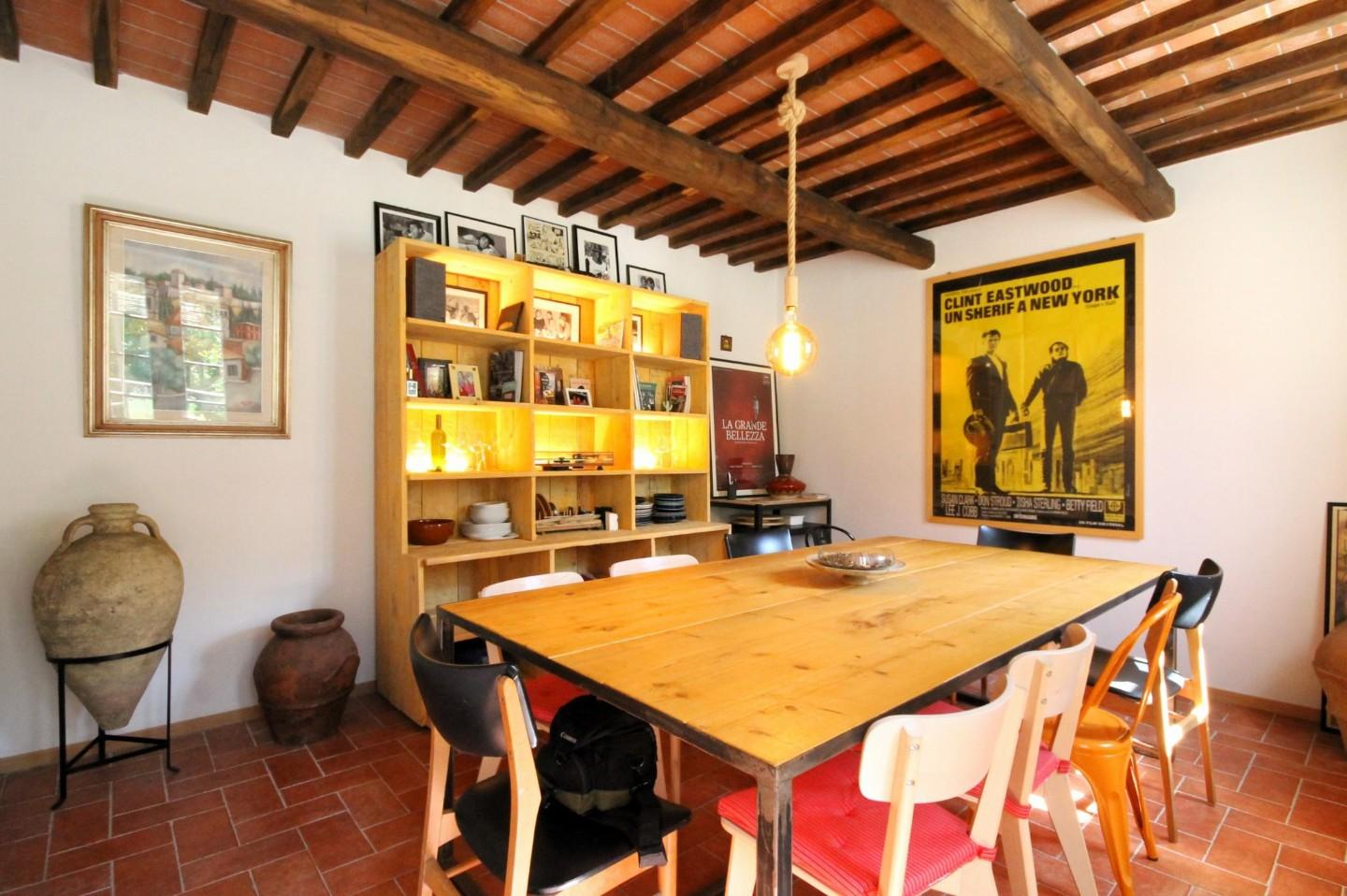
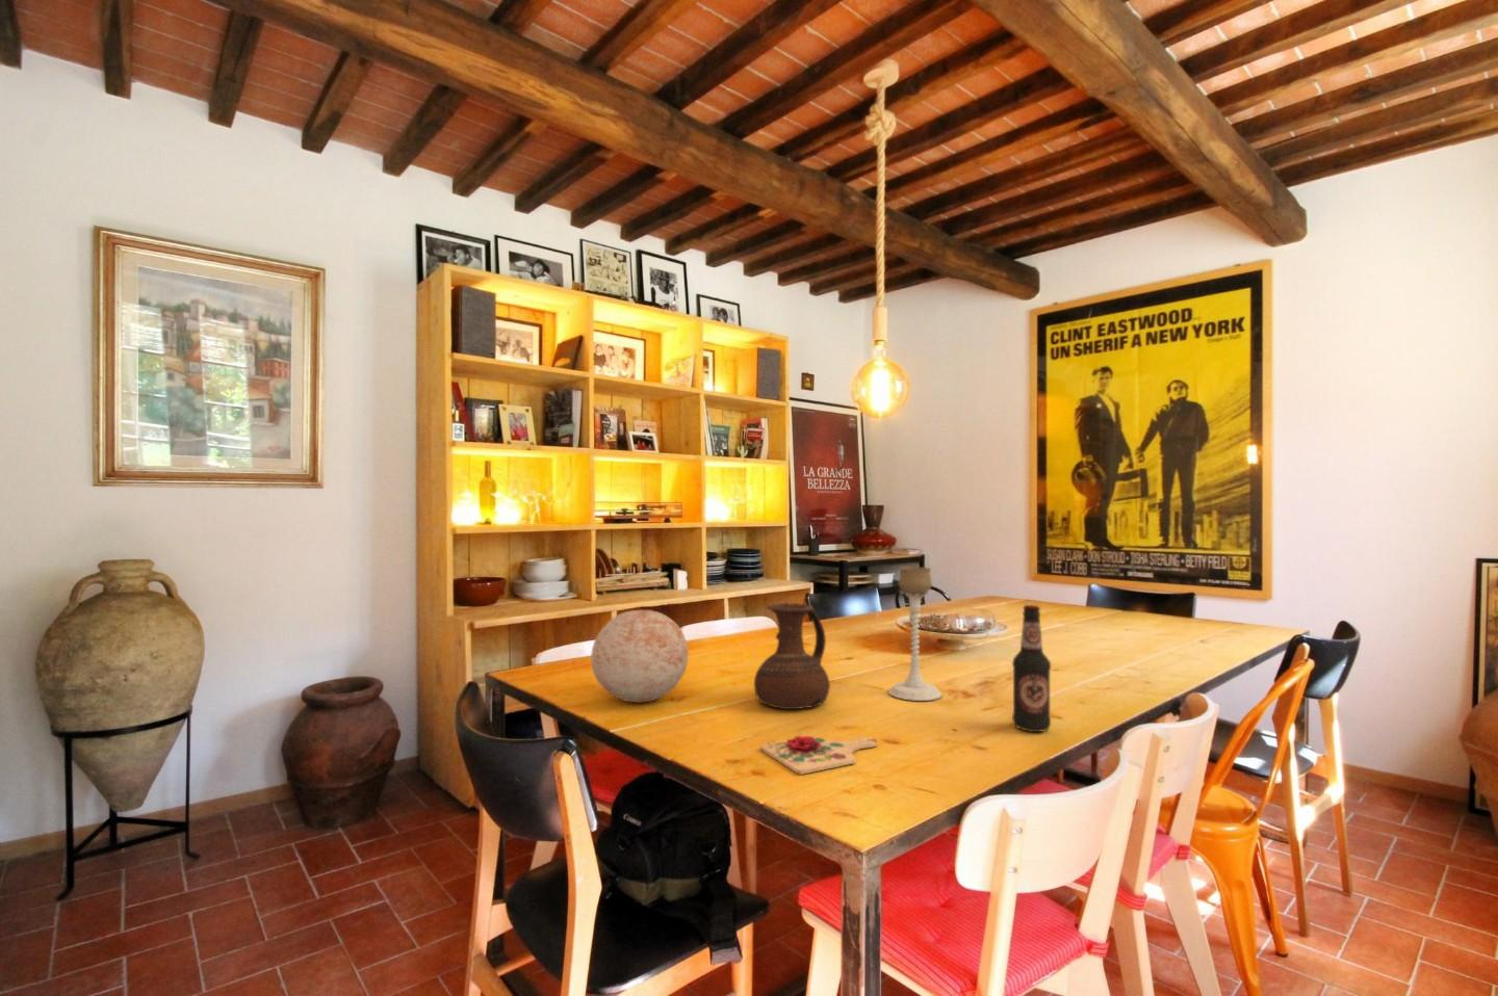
+ ceramic pitcher [753,602,831,710]
+ candle holder [887,566,942,701]
+ bottle [1011,604,1052,733]
+ cutting board [760,735,877,776]
+ decorative ball [589,609,688,704]
